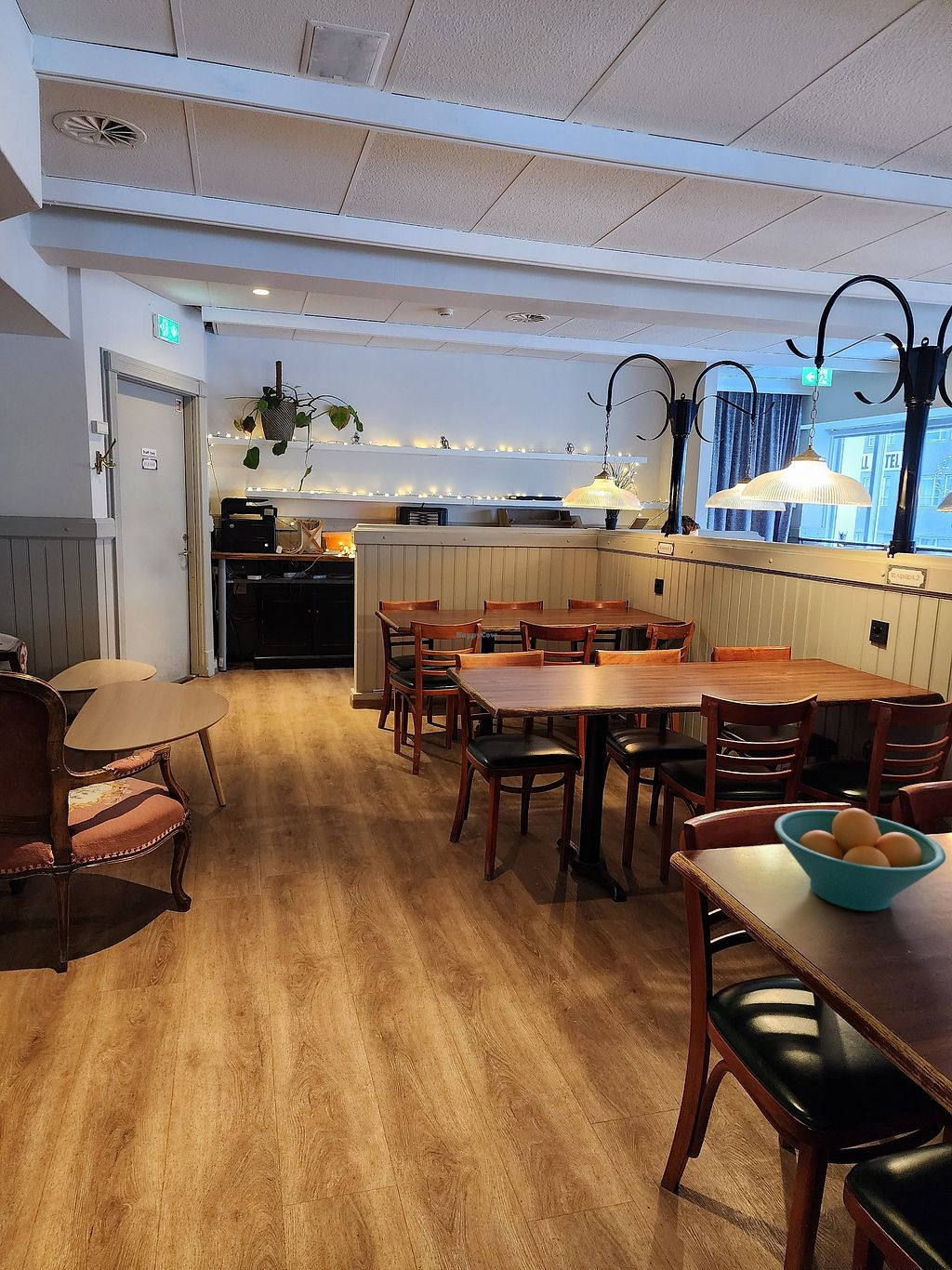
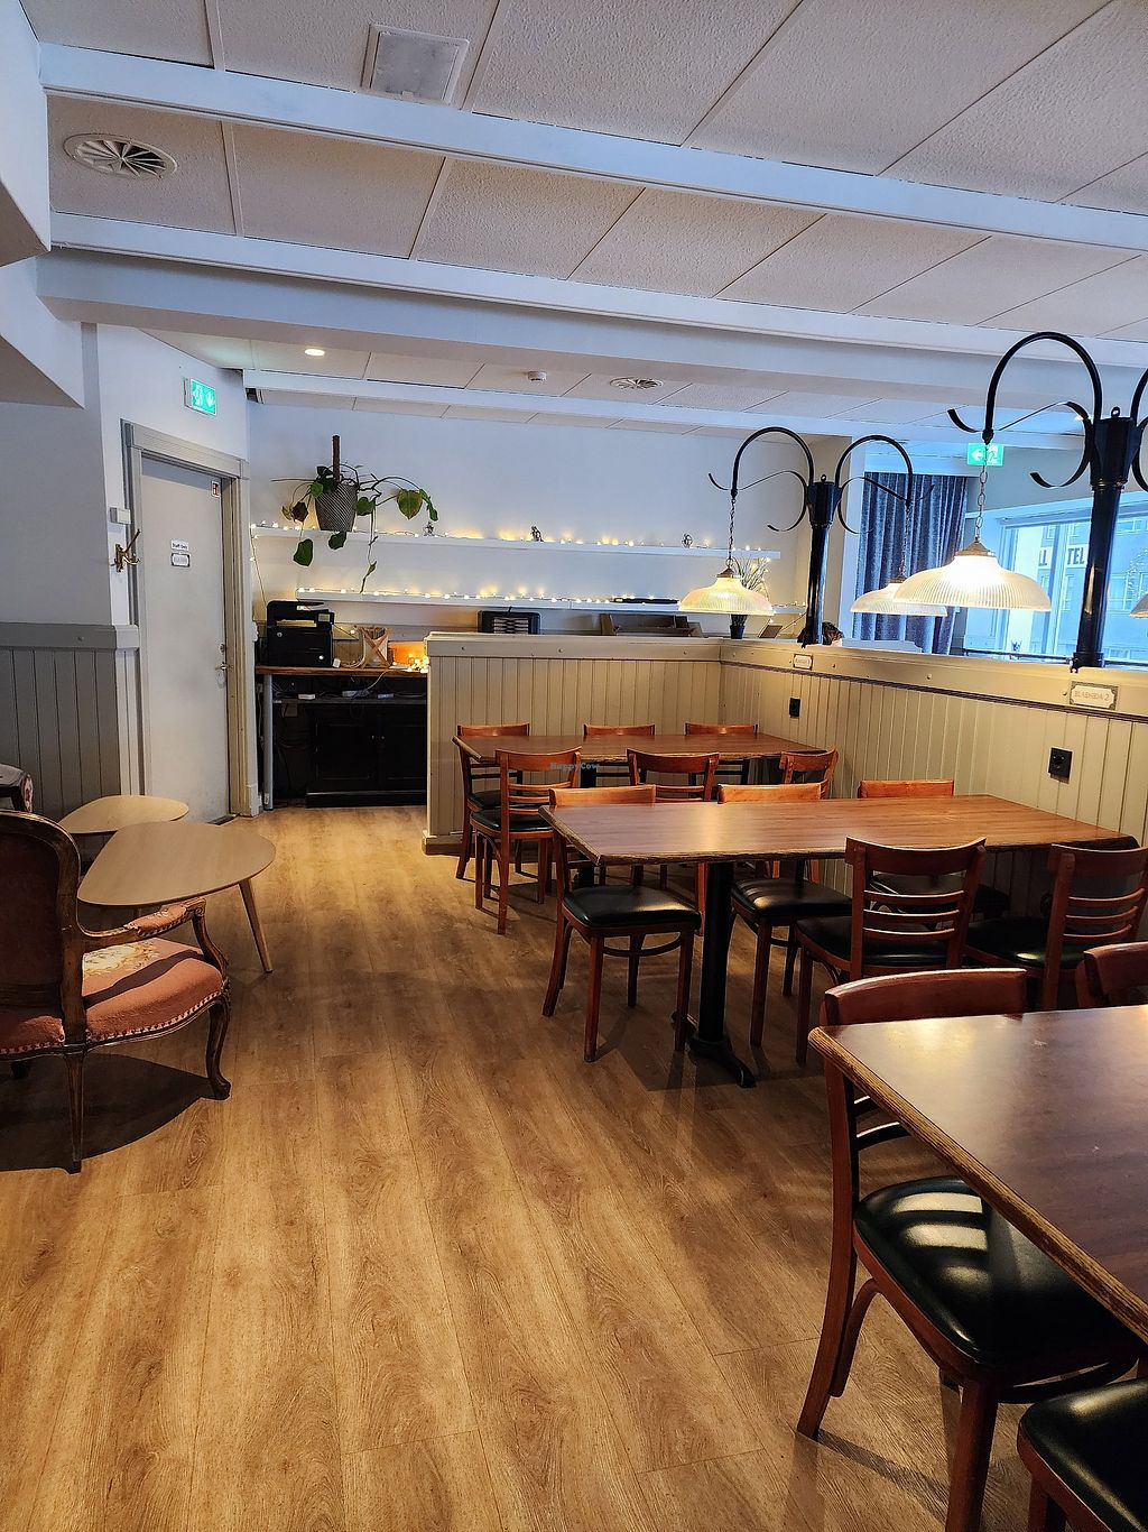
- fruit bowl [774,807,946,912]
